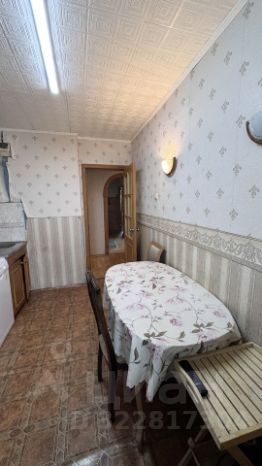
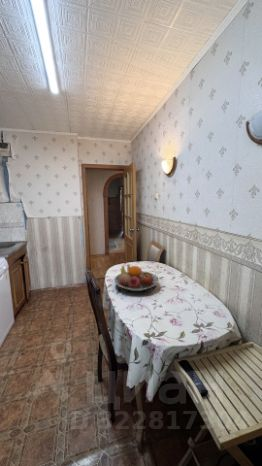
+ fruit bowl [113,264,160,292]
